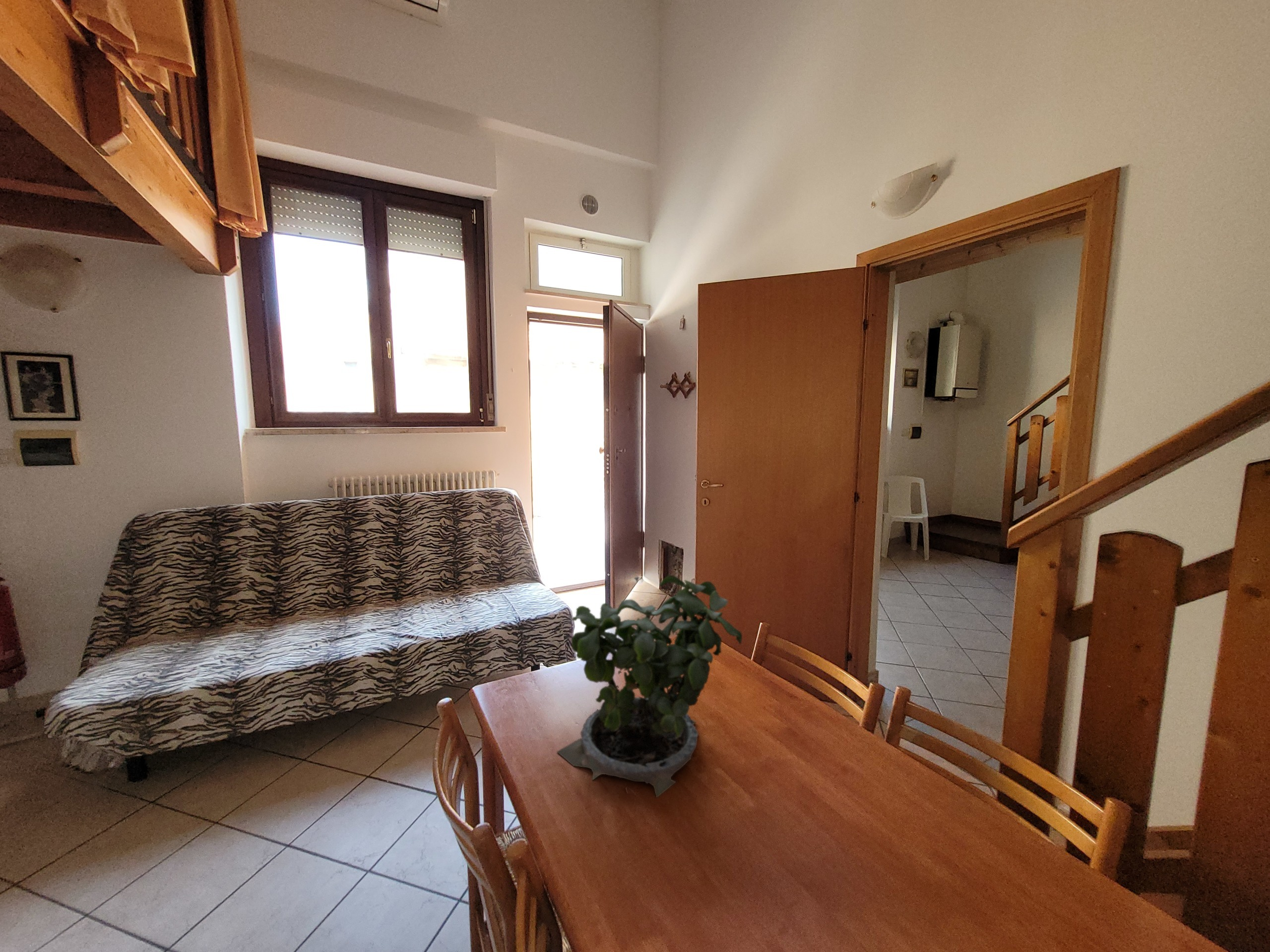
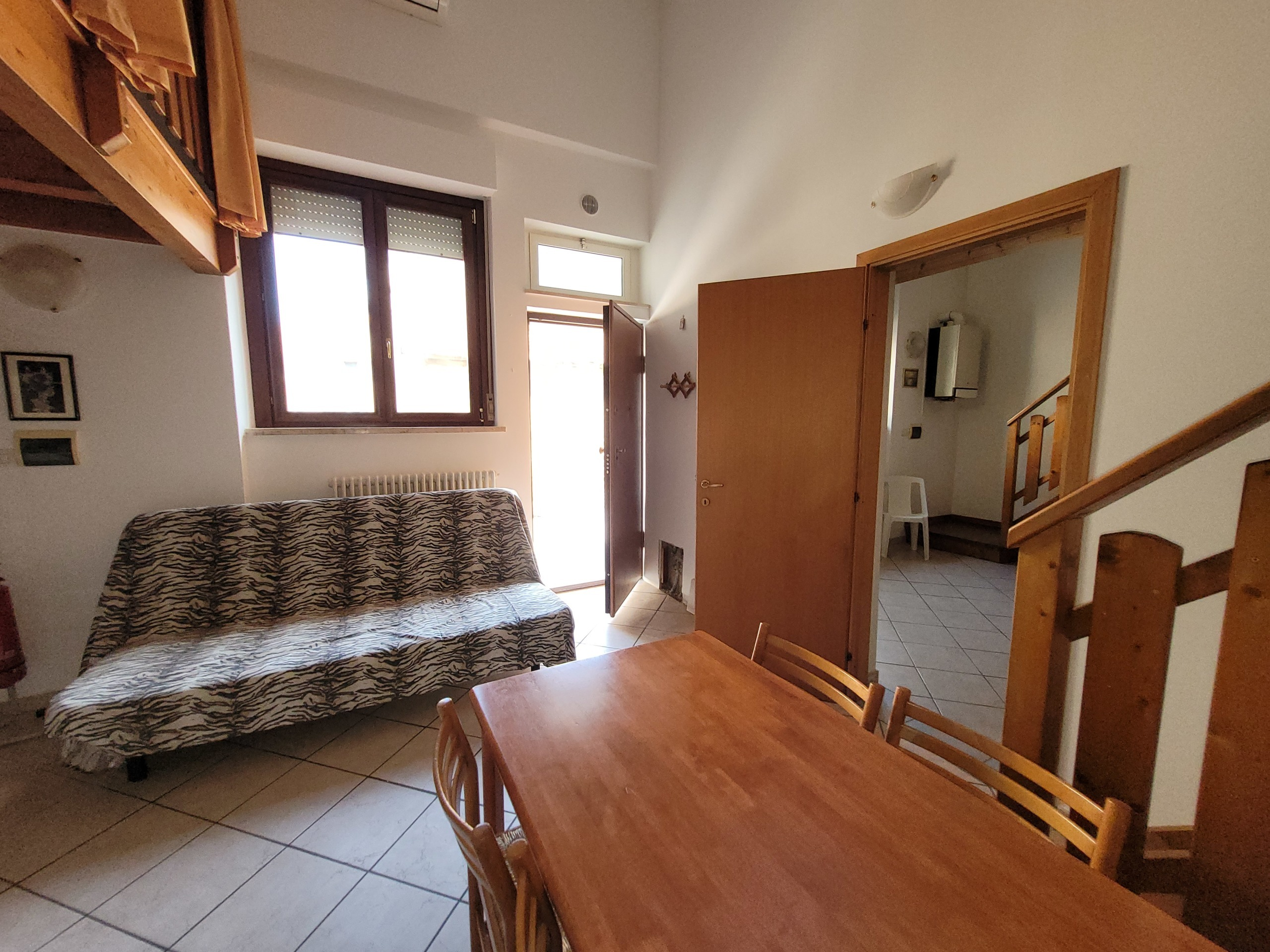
- potted plant [556,573,743,798]
